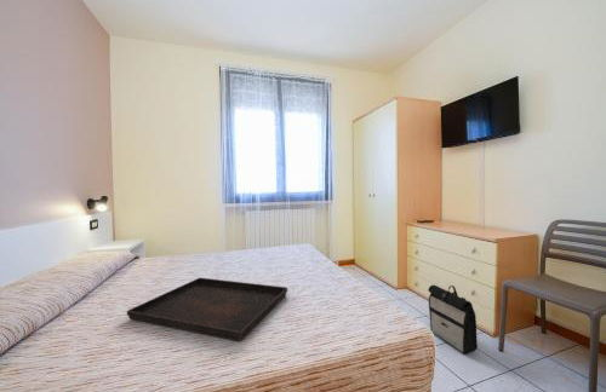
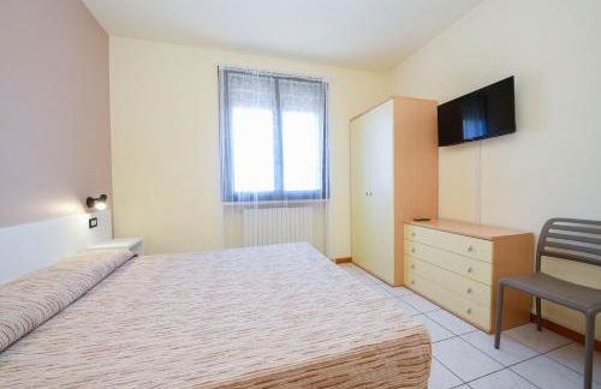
- backpack [427,284,479,354]
- serving tray [126,277,288,342]
